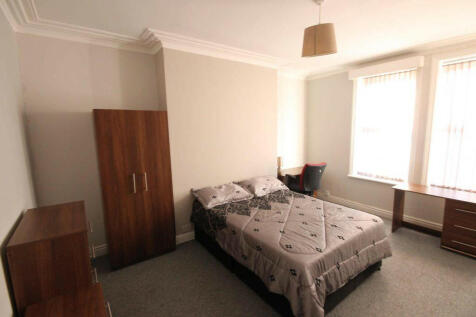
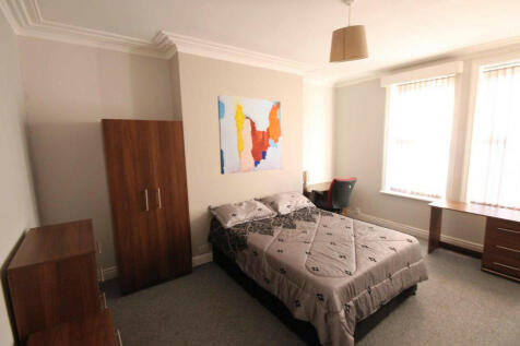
+ wall art [216,94,282,176]
